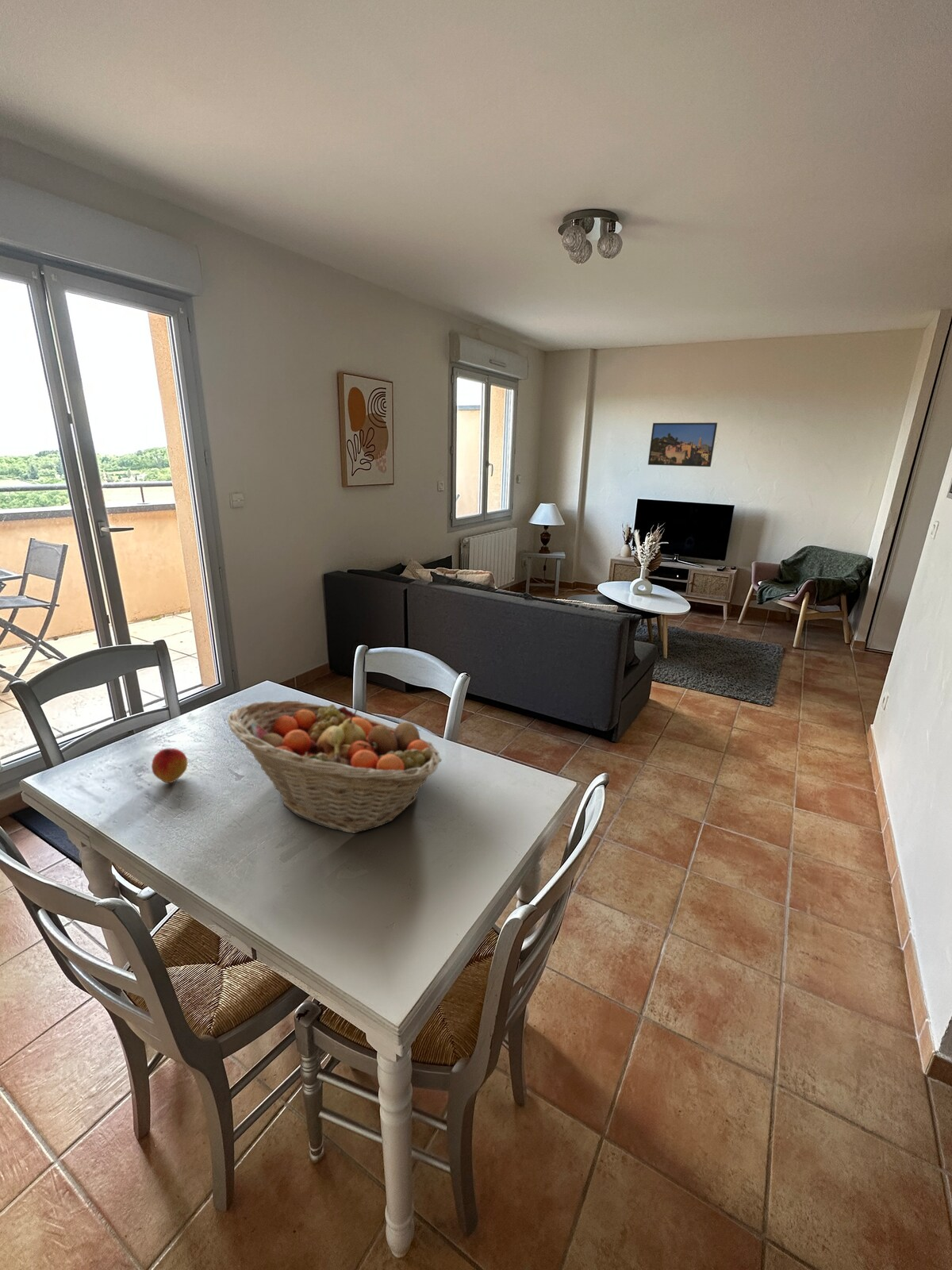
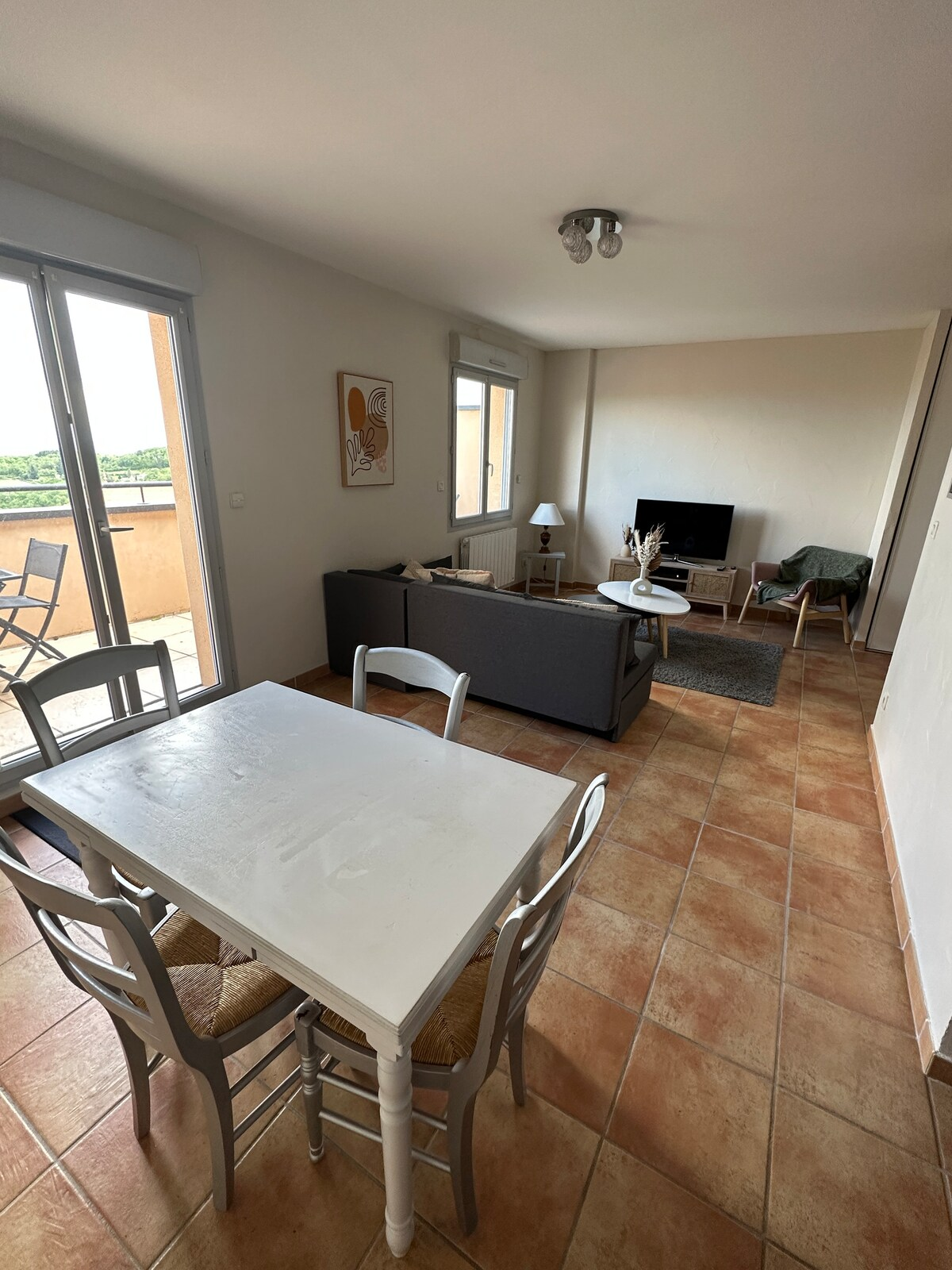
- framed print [647,422,718,468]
- fruit basket [227,699,443,833]
- peach [151,748,188,783]
